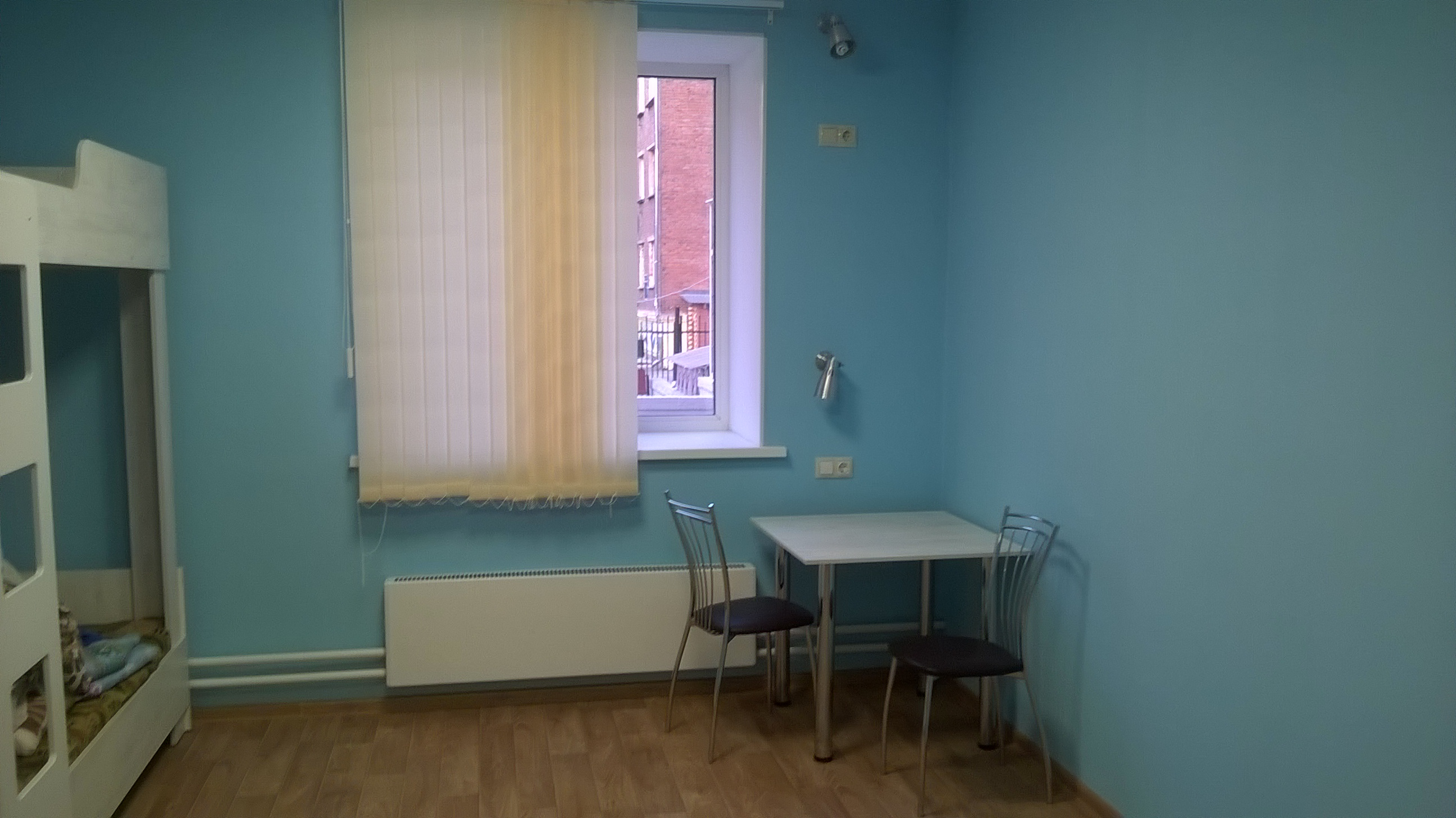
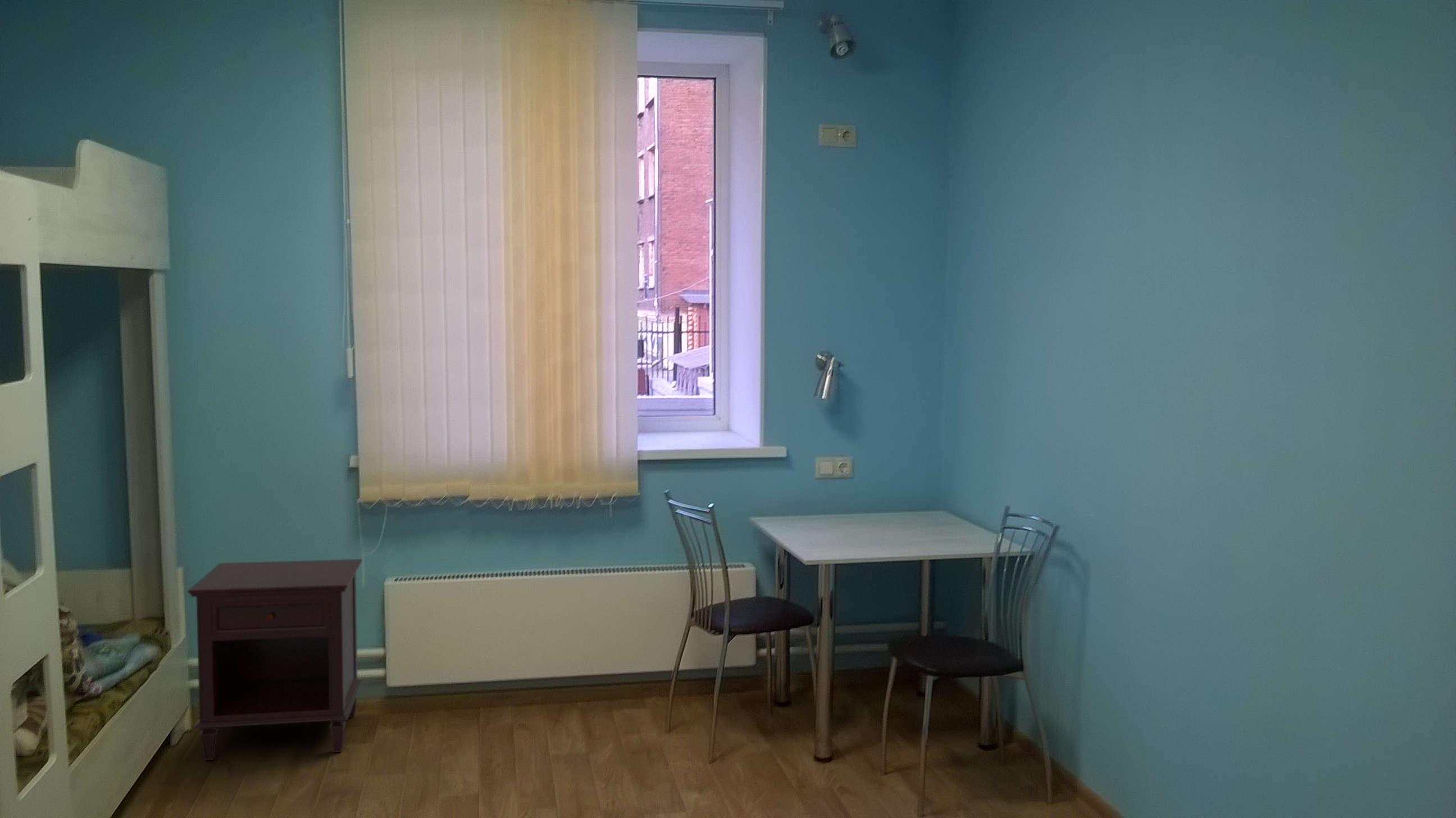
+ nightstand [187,558,363,761]
